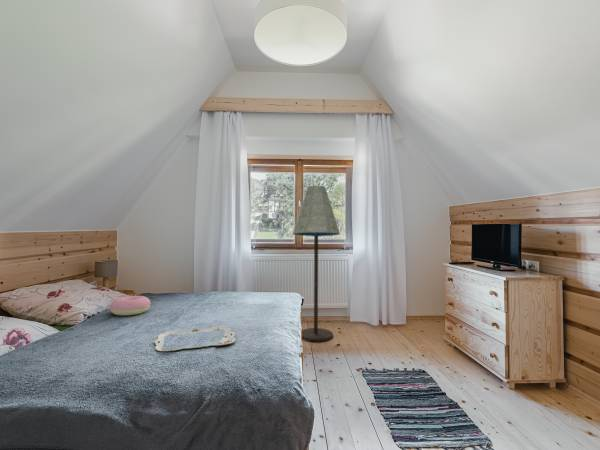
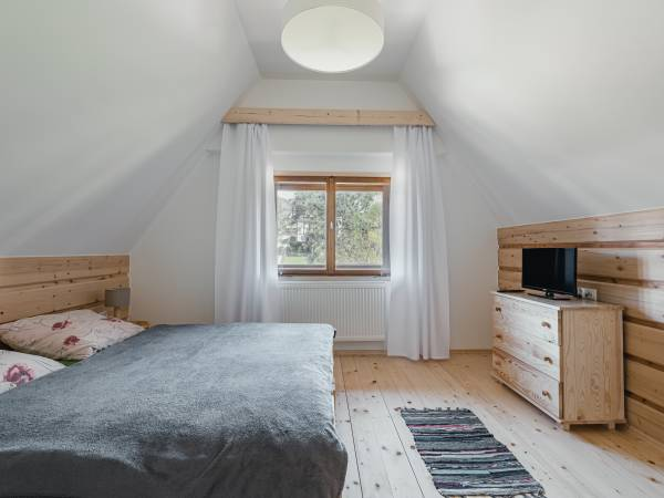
- cushion [109,295,152,317]
- floor lamp [291,185,341,342]
- serving tray [153,325,237,352]
